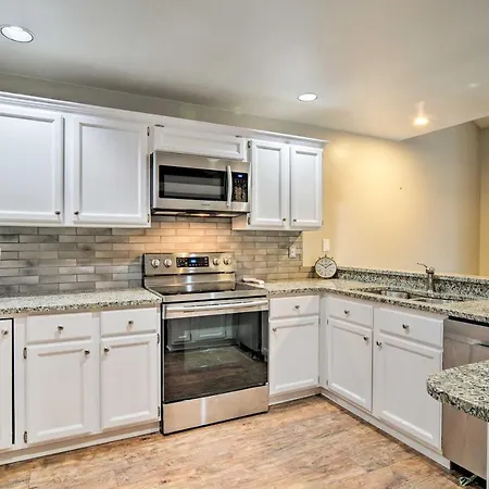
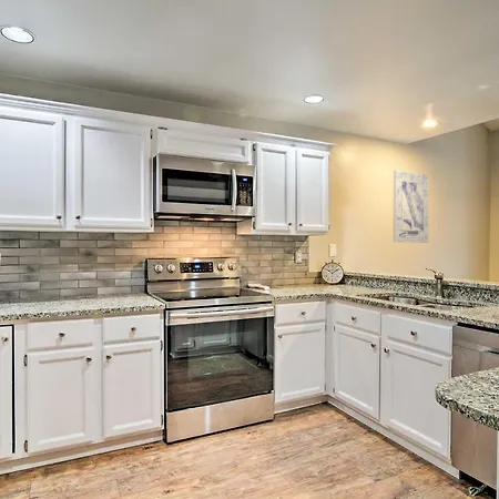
+ wall art [391,170,430,244]
